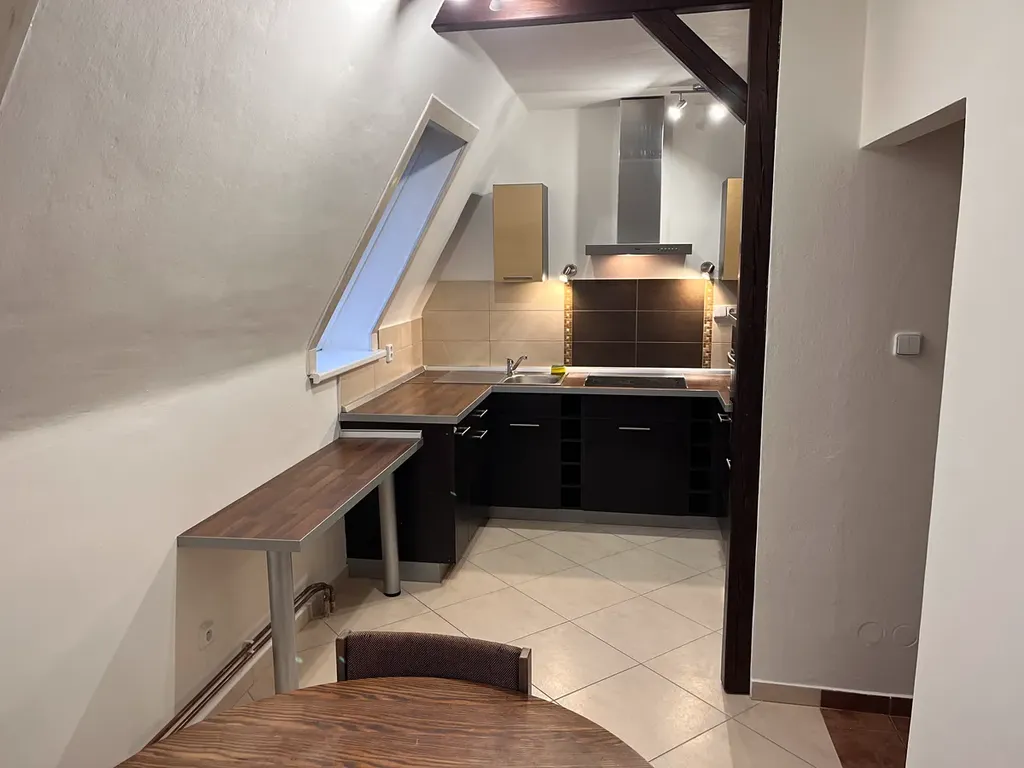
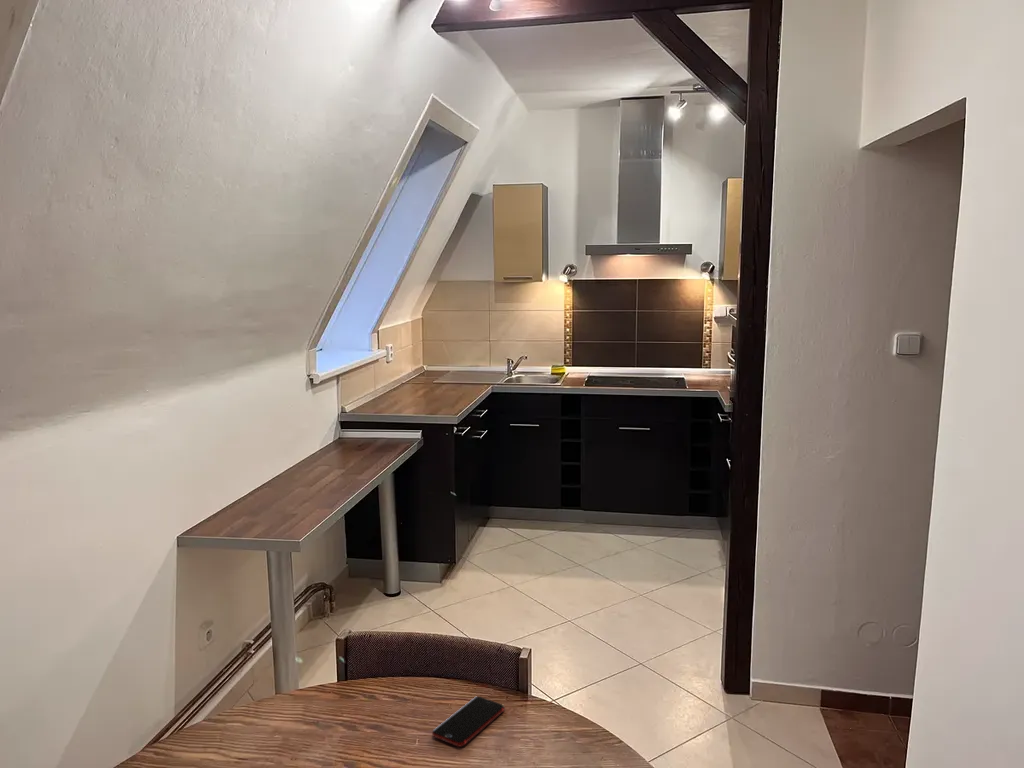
+ smartphone [431,695,506,748]
